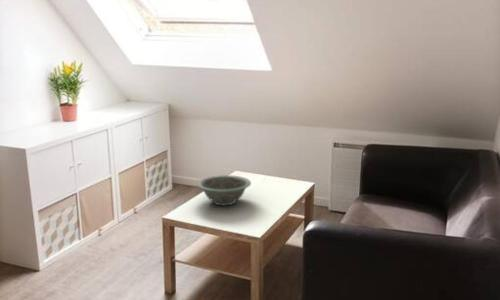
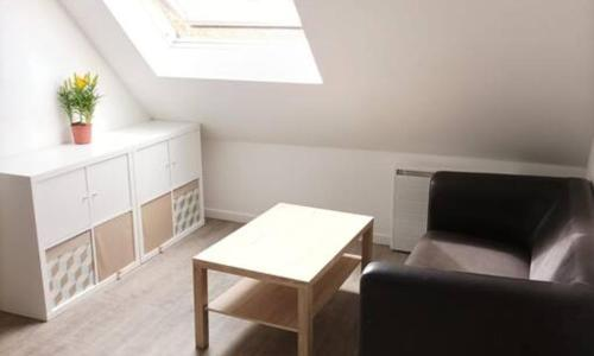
- decorative bowl [196,174,252,207]
